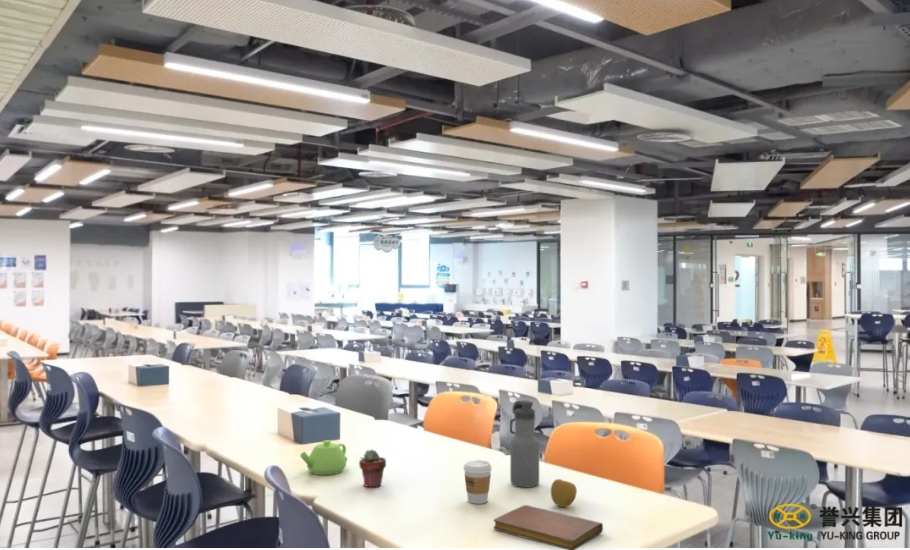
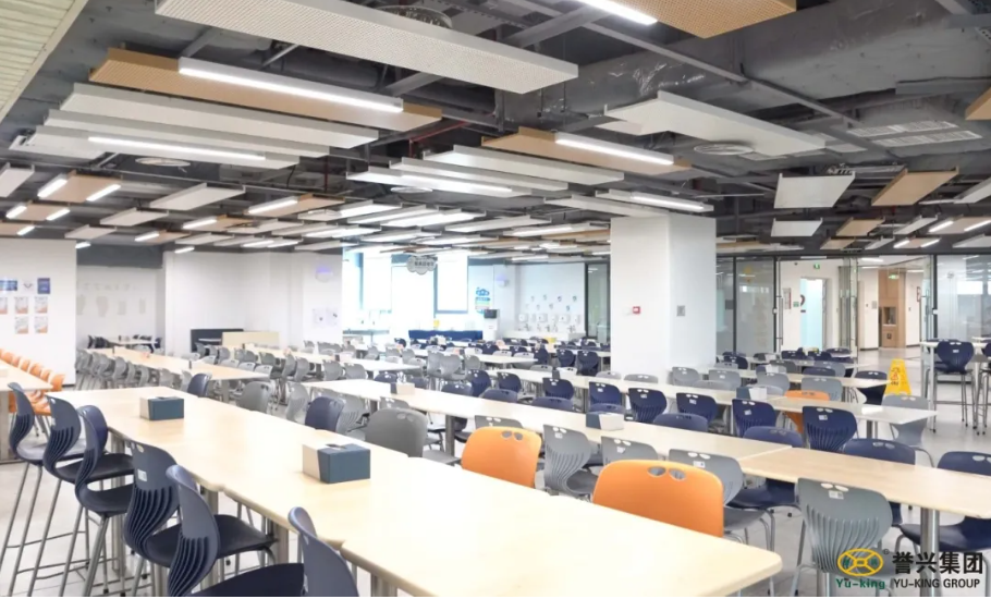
- coffee cup [463,459,493,505]
- water bottle [509,399,540,488]
- apple [550,478,578,508]
- potted succulent [358,449,387,488]
- notebook [493,504,604,550]
- teapot [299,439,348,476]
